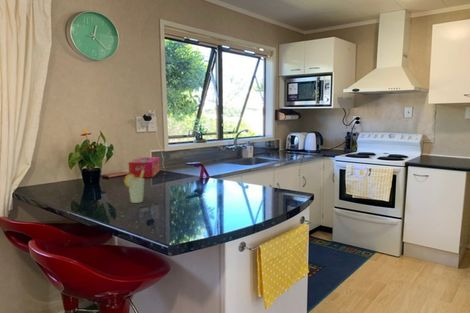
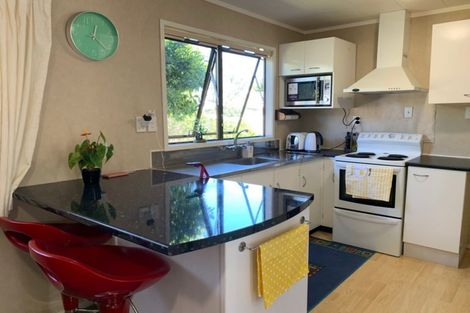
- tissue box [128,156,161,178]
- cup [123,170,145,204]
